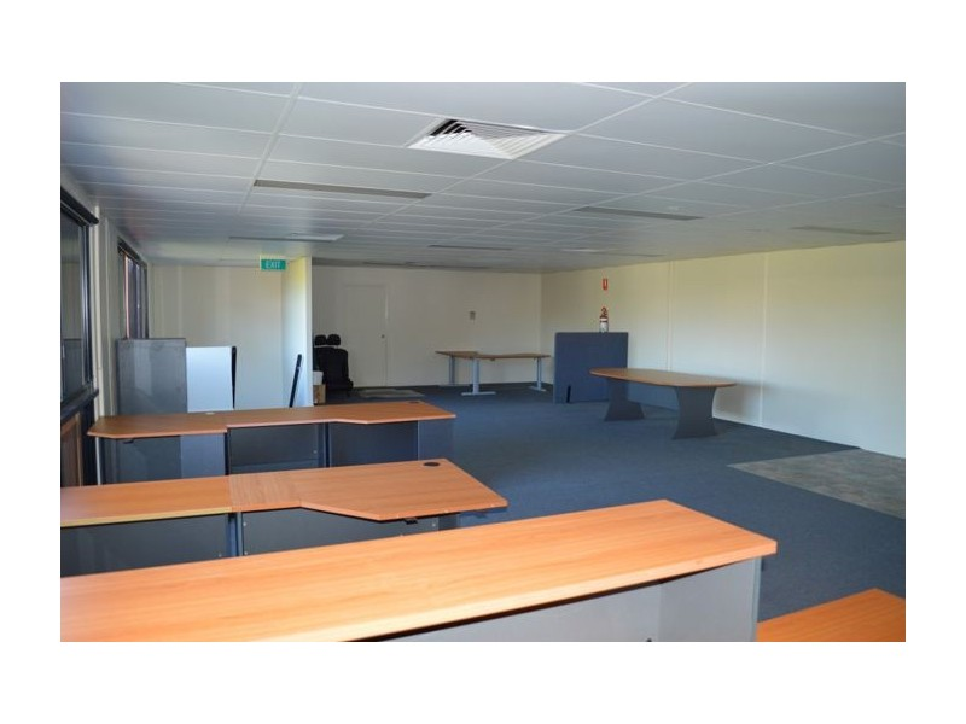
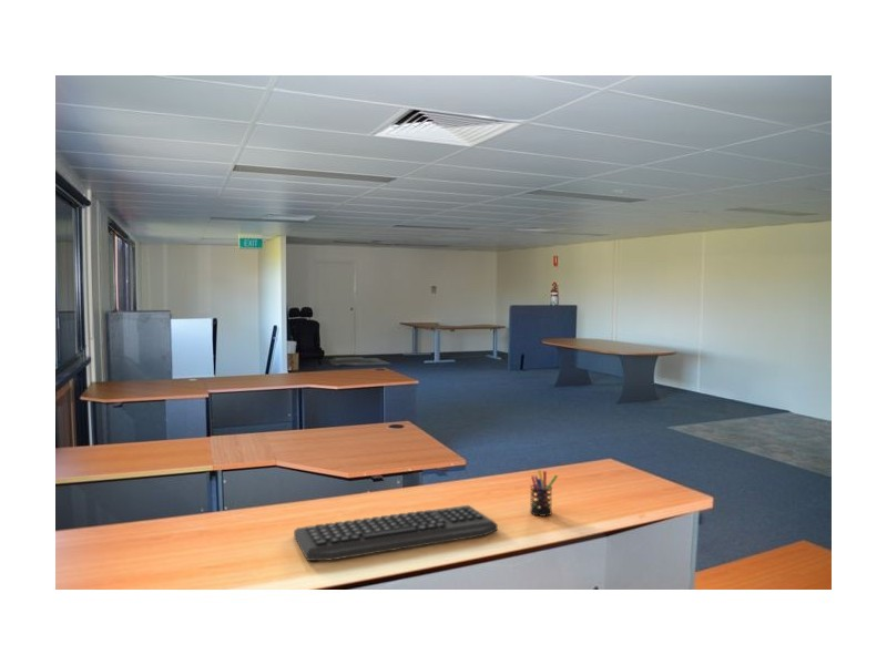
+ keyboard [293,504,499,562]
+ pen holder [529,469,559,518]
